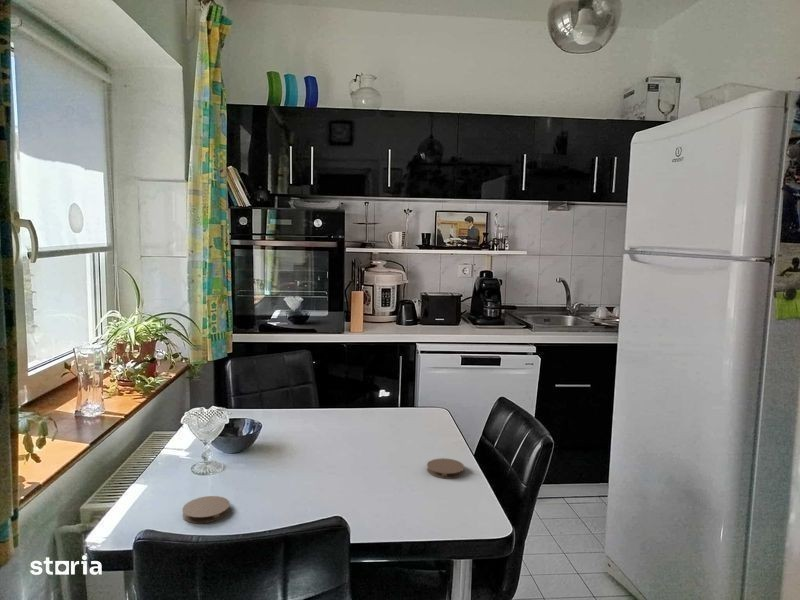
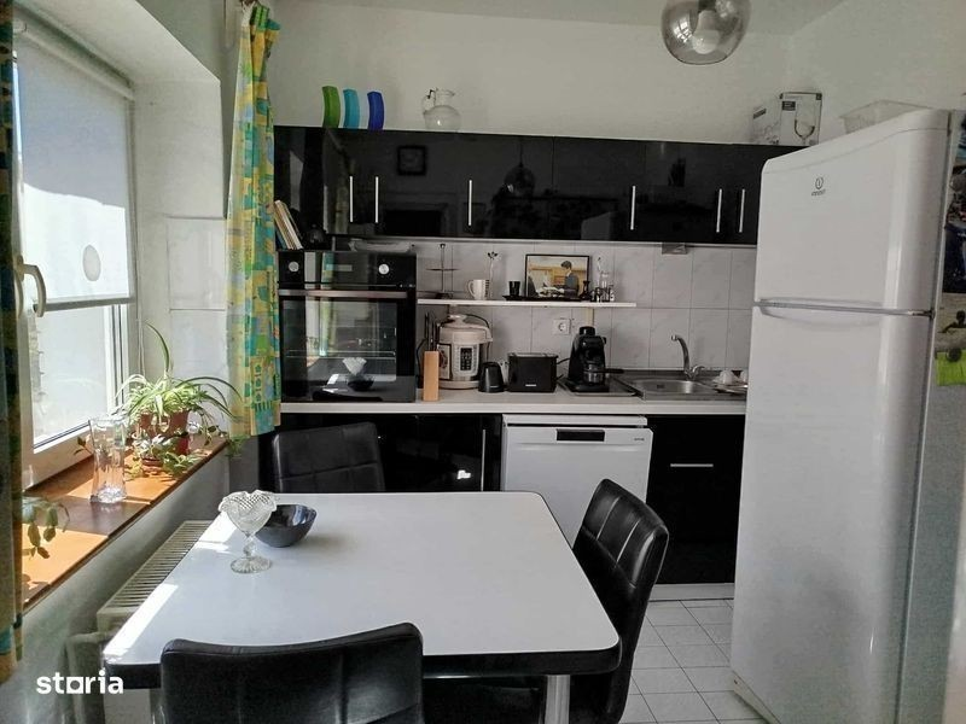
- coaster [182,495,231,524]
- coaster [426,457,465,480]
